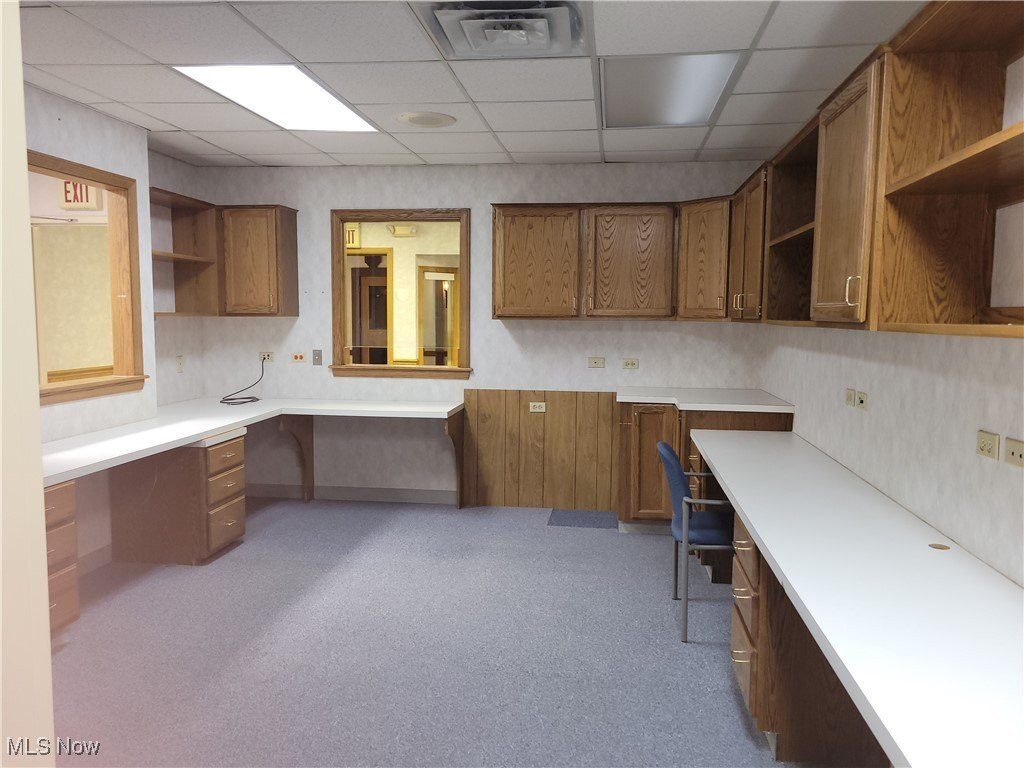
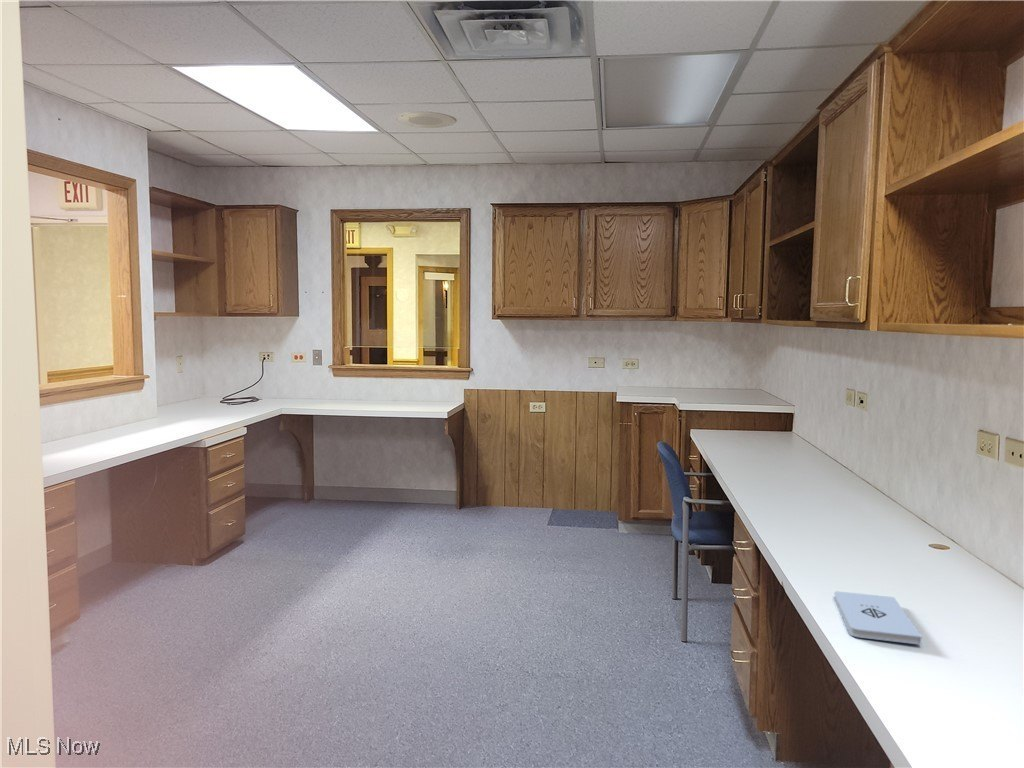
+ notepad [833,591,923,646]
